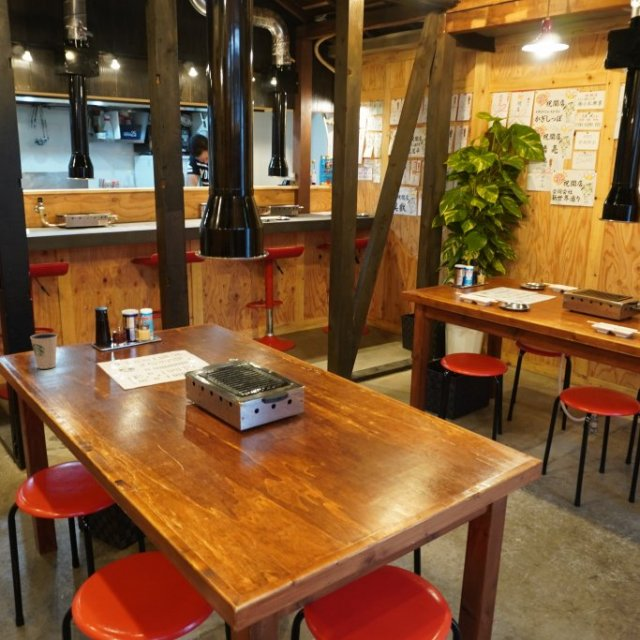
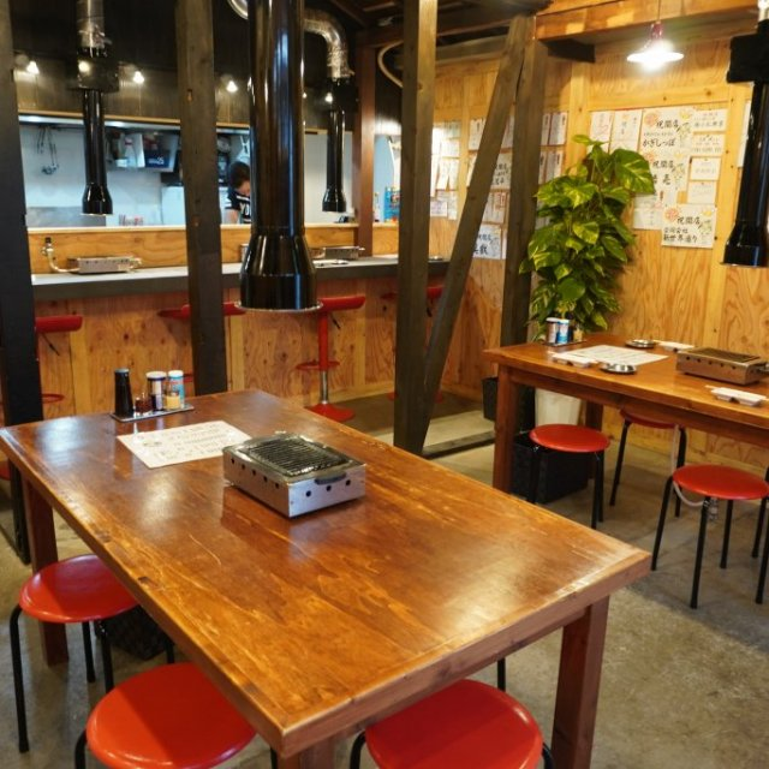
- dixie cup [29,332,59,370]
